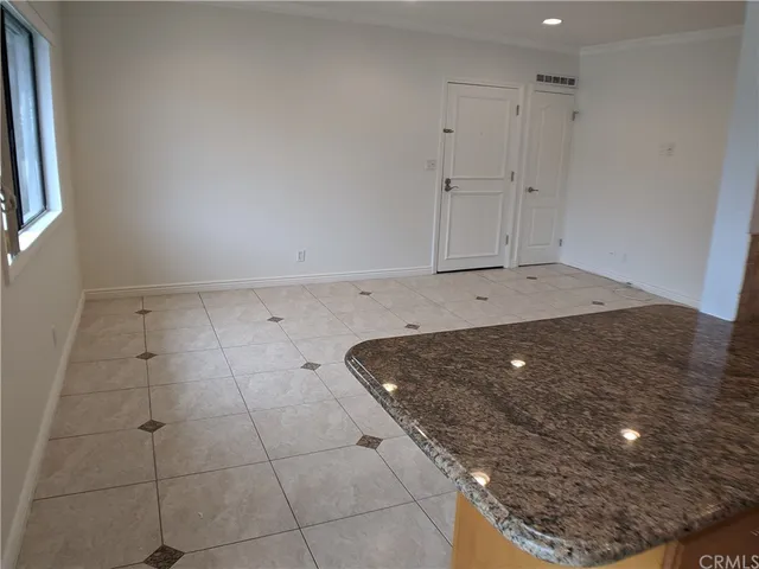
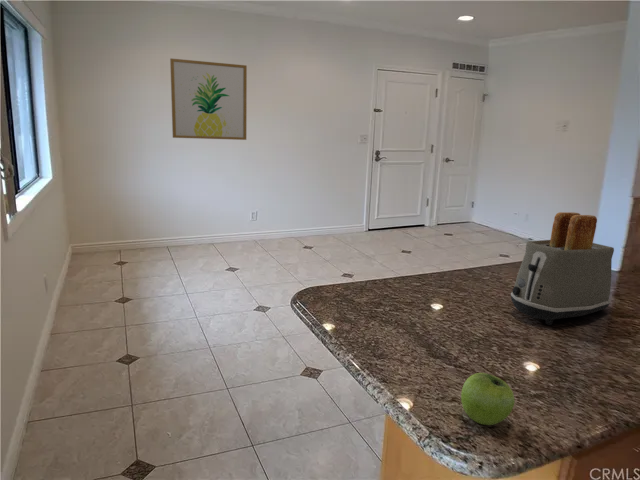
+ fruit [460,372,516,426]
+ toaster [510,211,615,326]
+ wall art [169,57,248,141]
